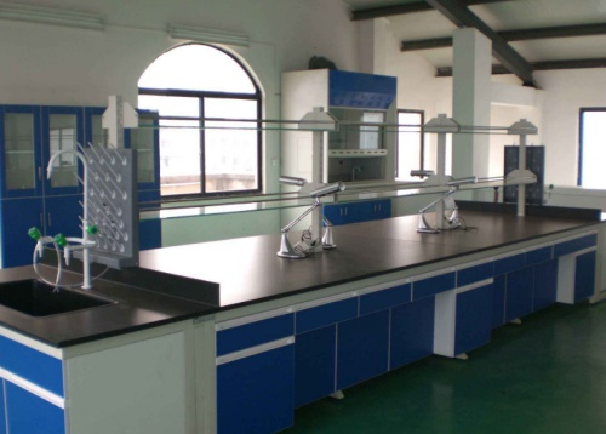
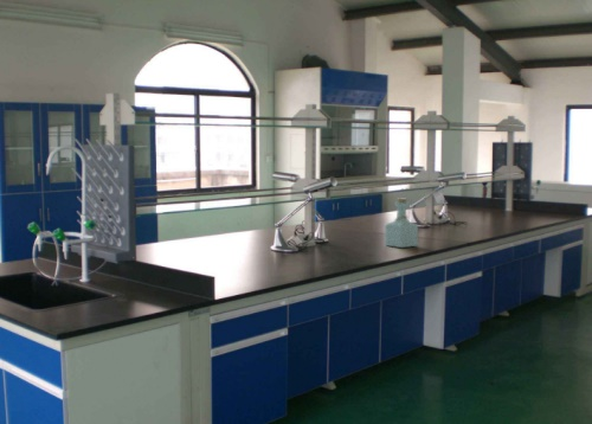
+ bottle [384,198,419,249]
